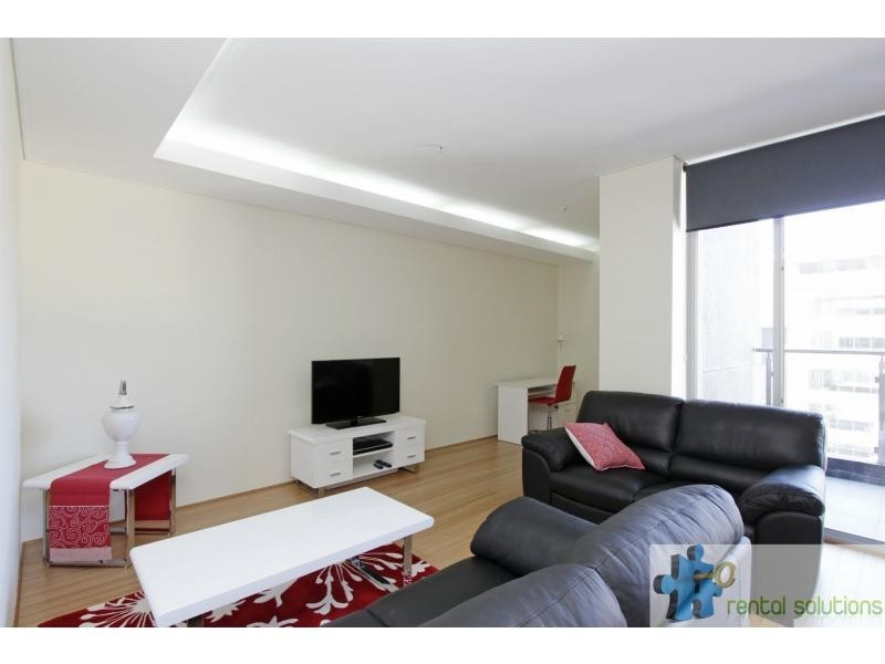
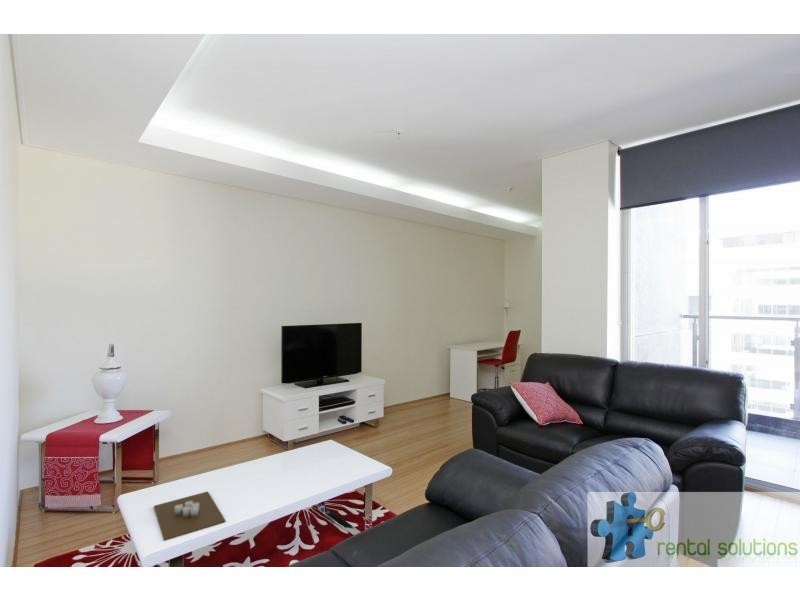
+ candle [153,490,226,542]
